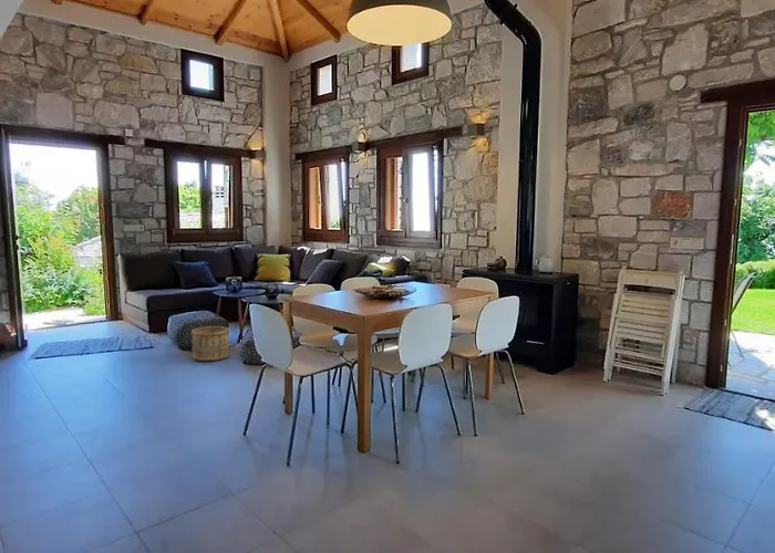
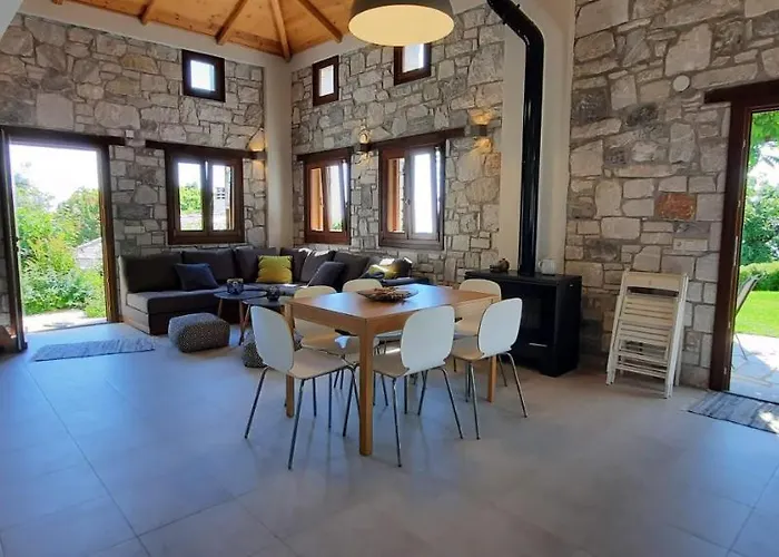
- wooden bucket [190,325,230,362]
